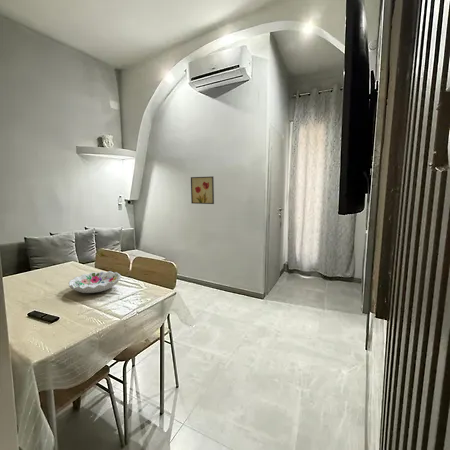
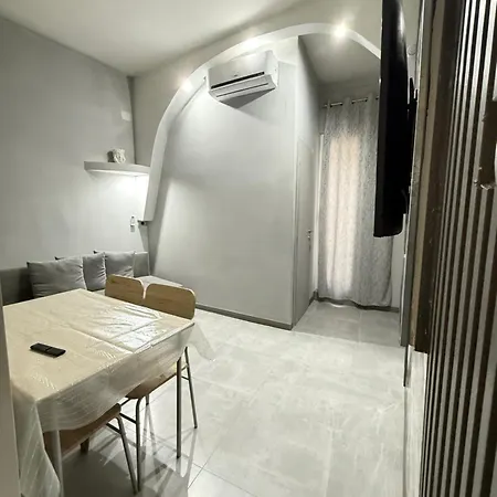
- wall art [190,175,215,205]
- decorative bowl [68,270,122,294]
